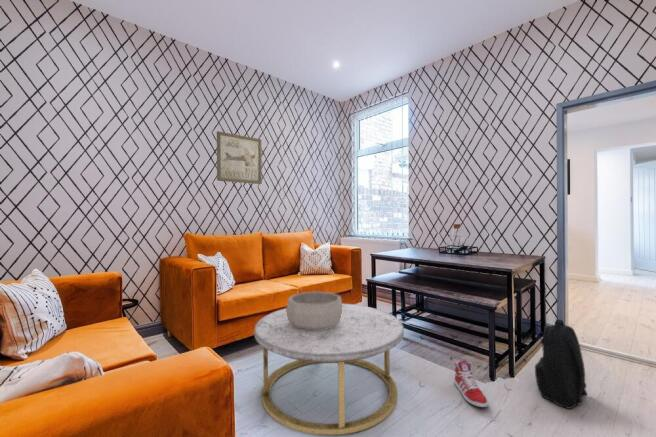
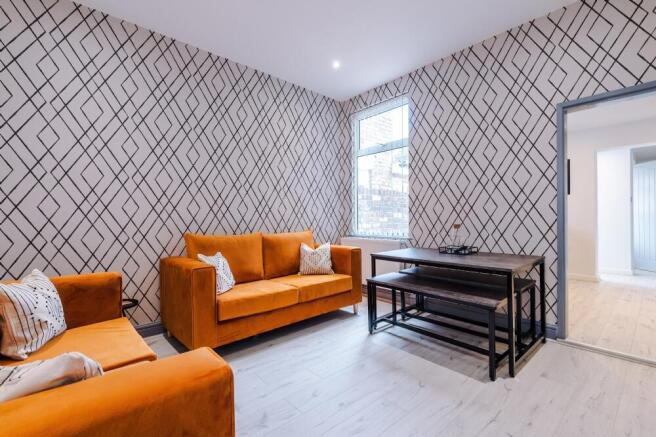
- sneaker [453,359,490,408]
- backpack [534,318,588,410]
- coffee table [253,303,405,436]
- decorative bowl [285,291,343,331]
- wall art [216,130,263,185]
